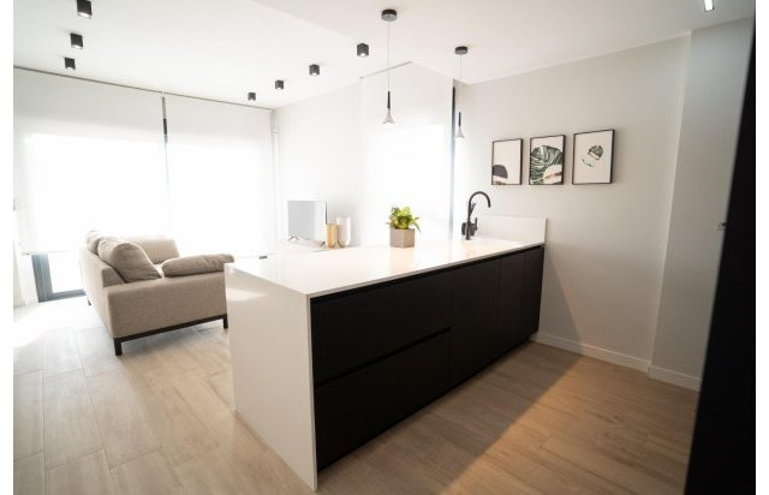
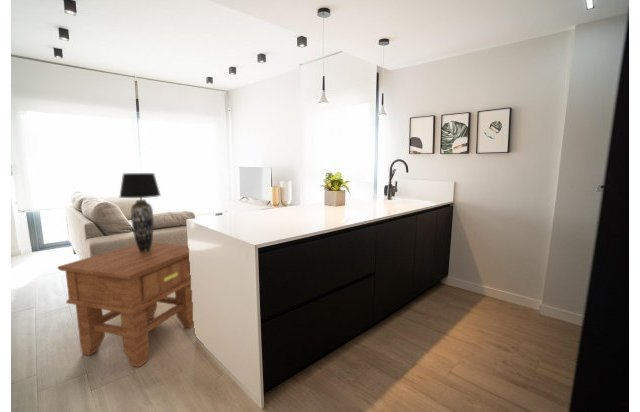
+ table lamp [118,172,162,252]
+ side table [57,242,195,368]
